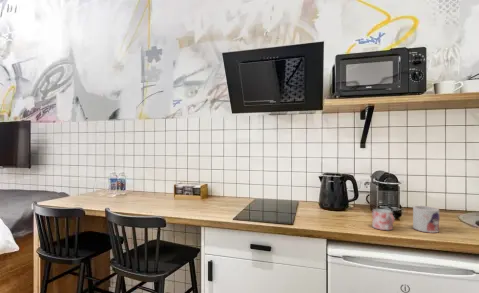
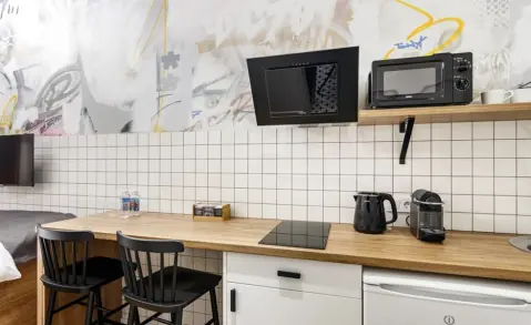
- mug [412,205,441,234]
- mug [371,208,396,231]
